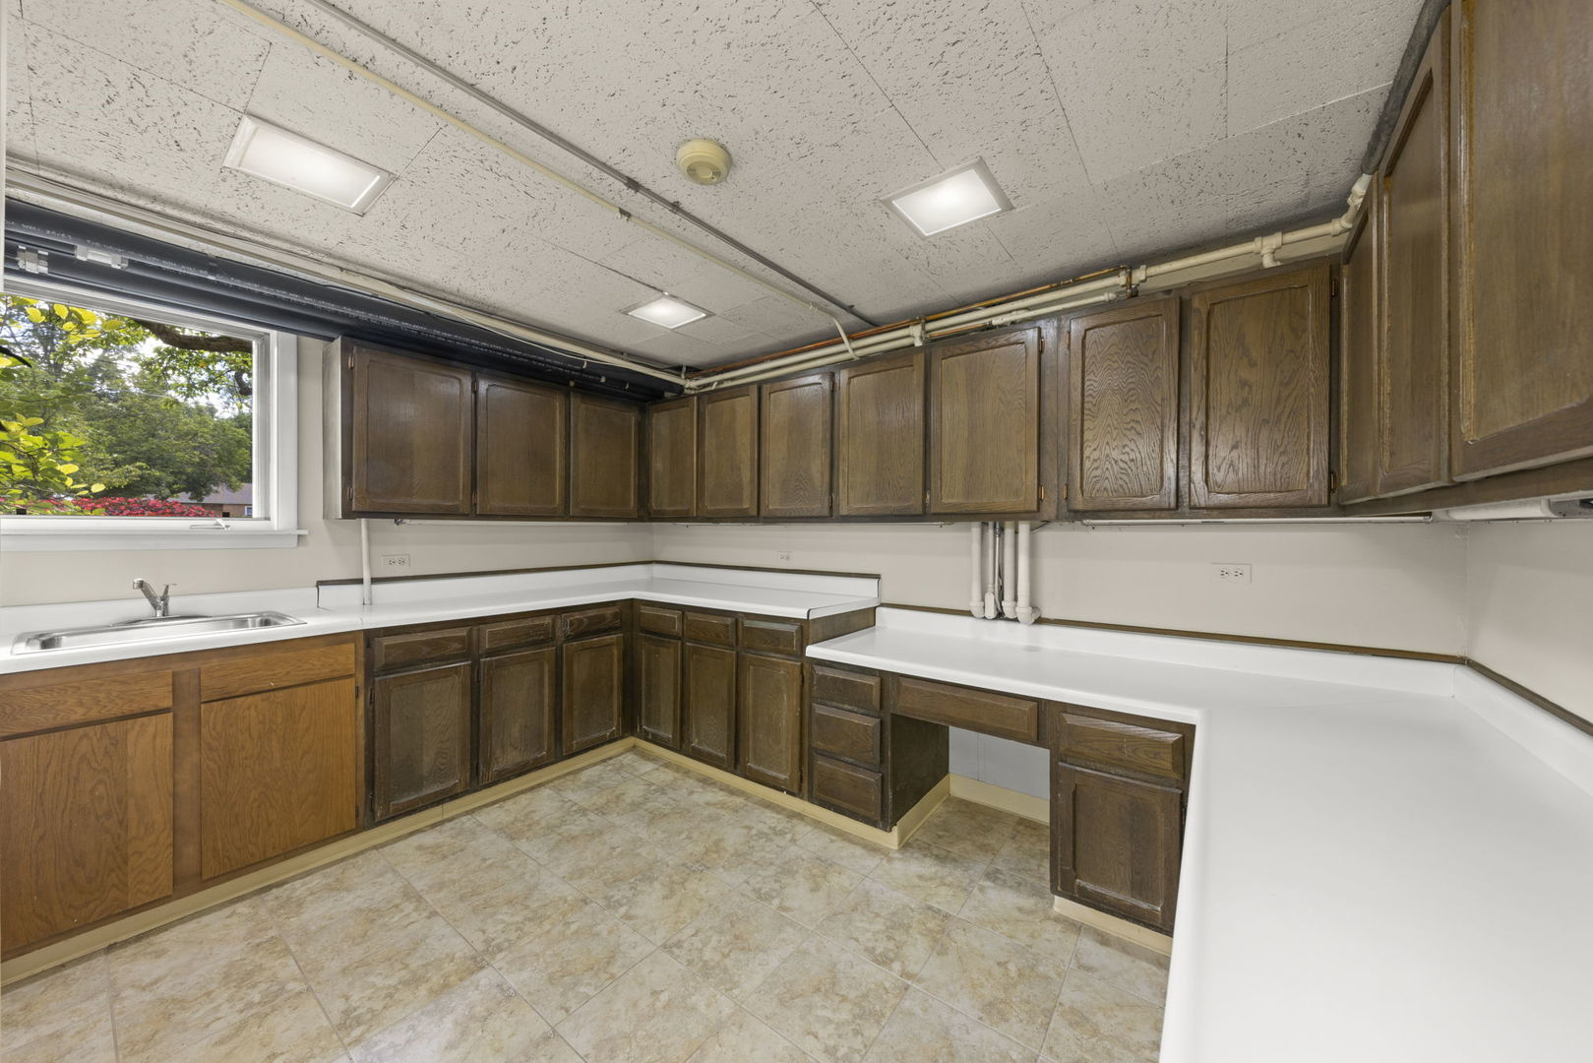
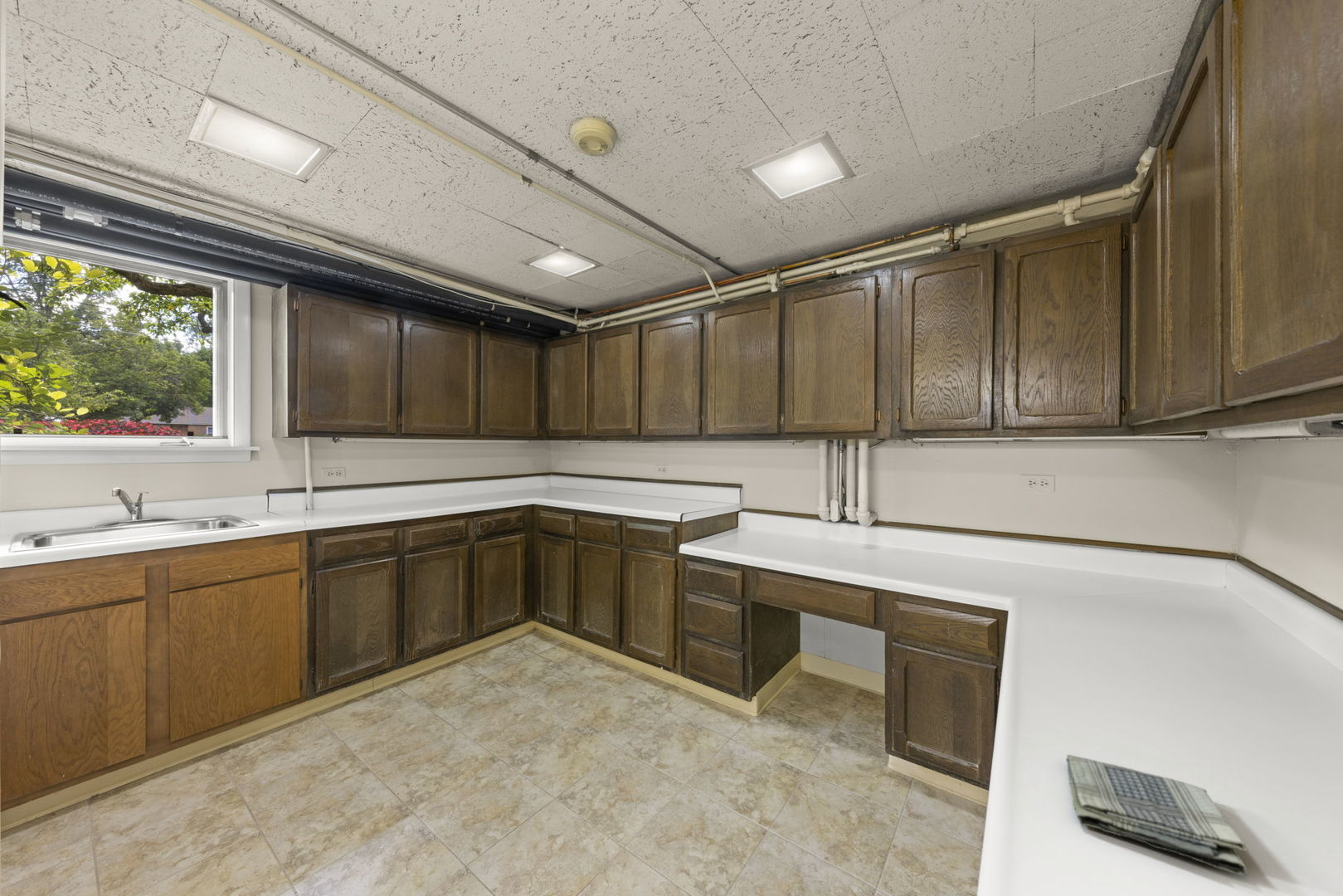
+ dish towel [1065,754,1248,877]
